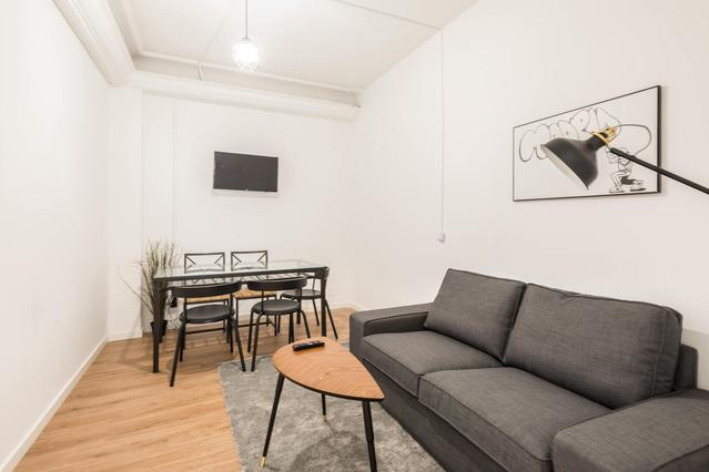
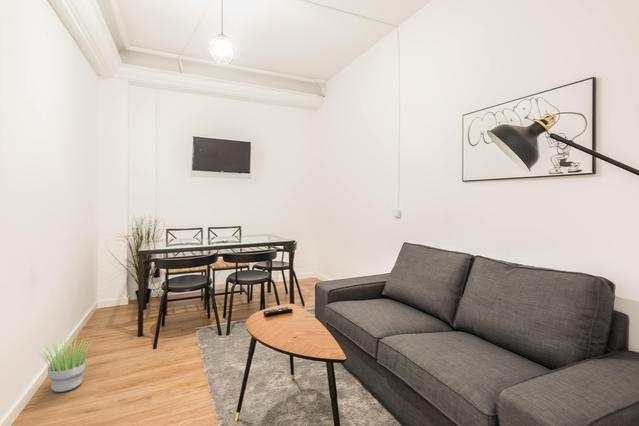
+ potted plant [37,335,96,393]
